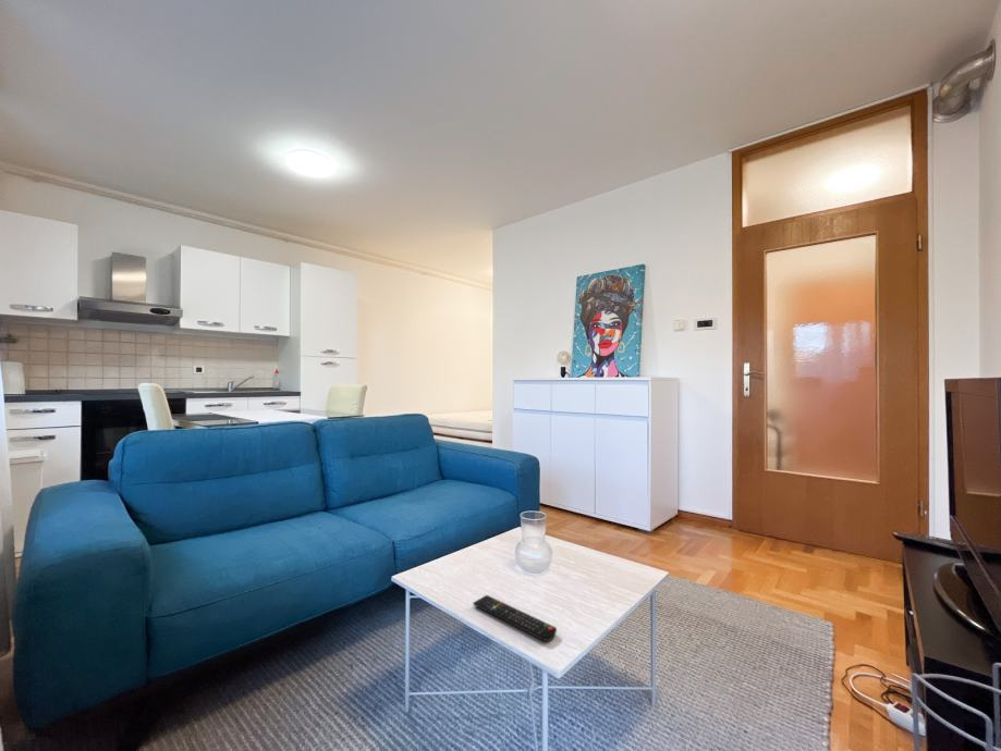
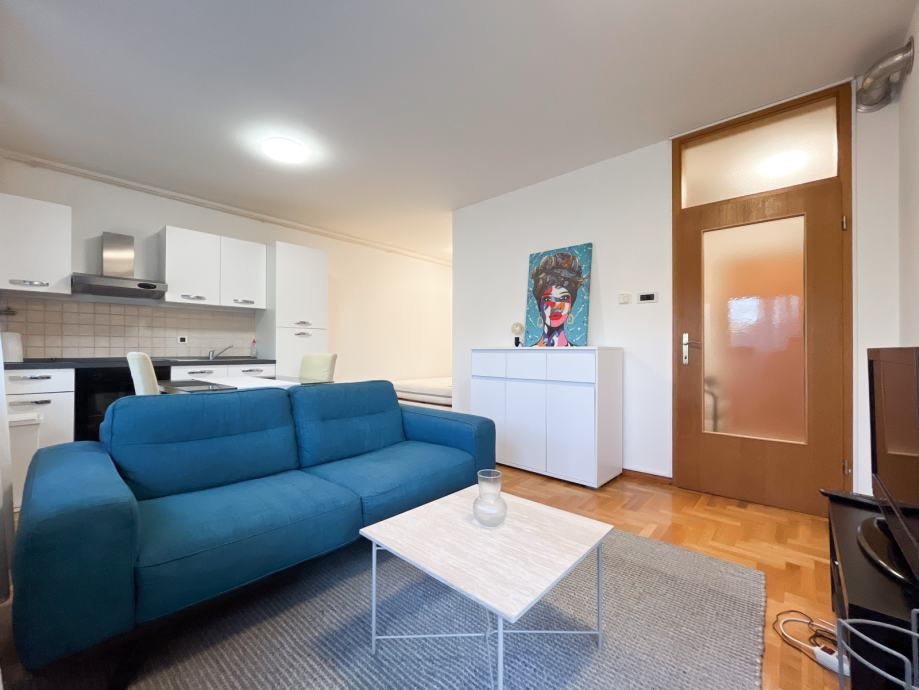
- remote control [473,594,558,642]
